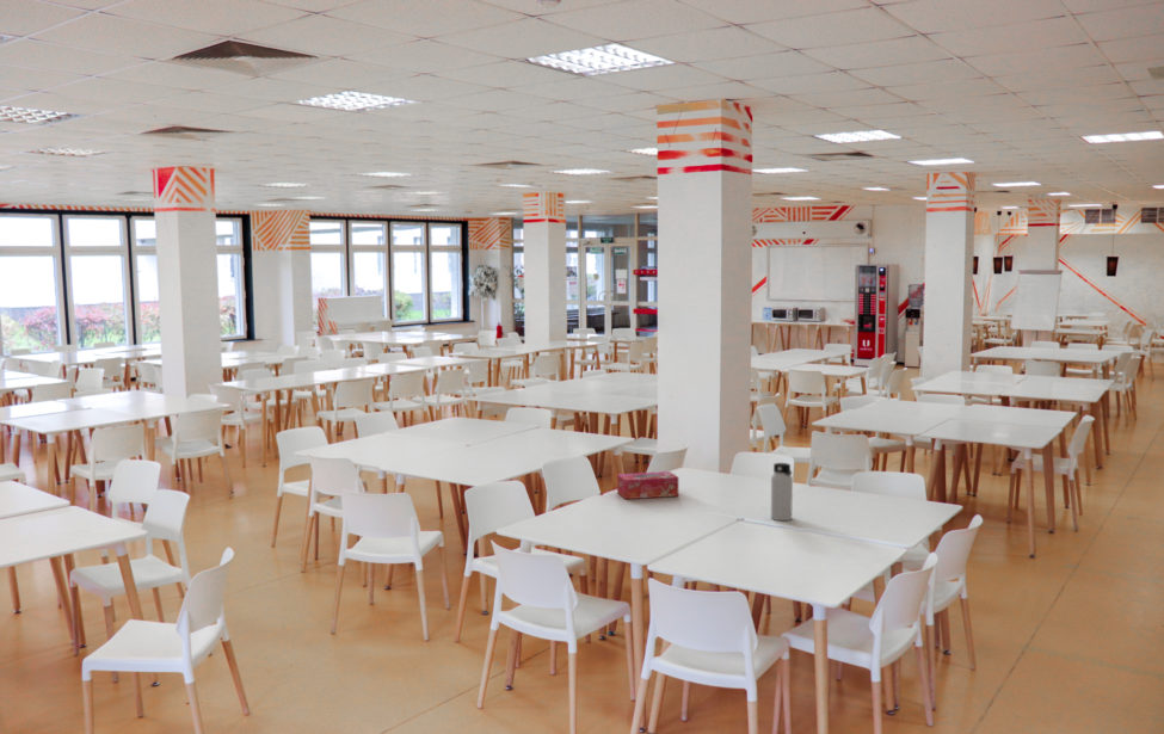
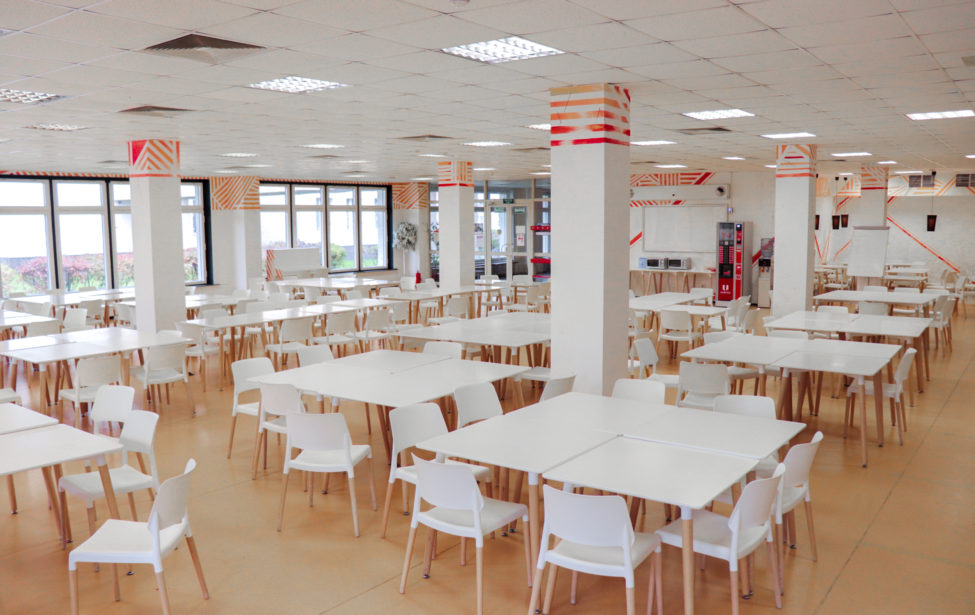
- tissue box [616,470,679,500]
- water bottle [770,462,794,522]
